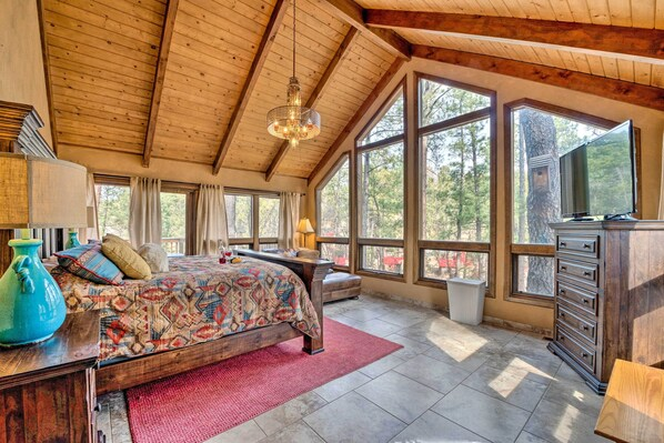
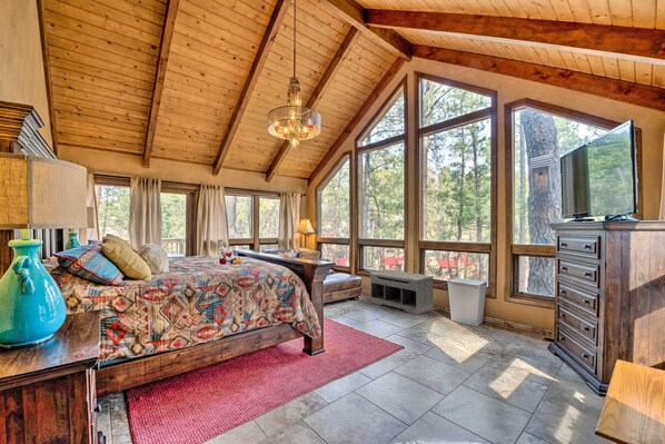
+ bench [369,268,434,316]
